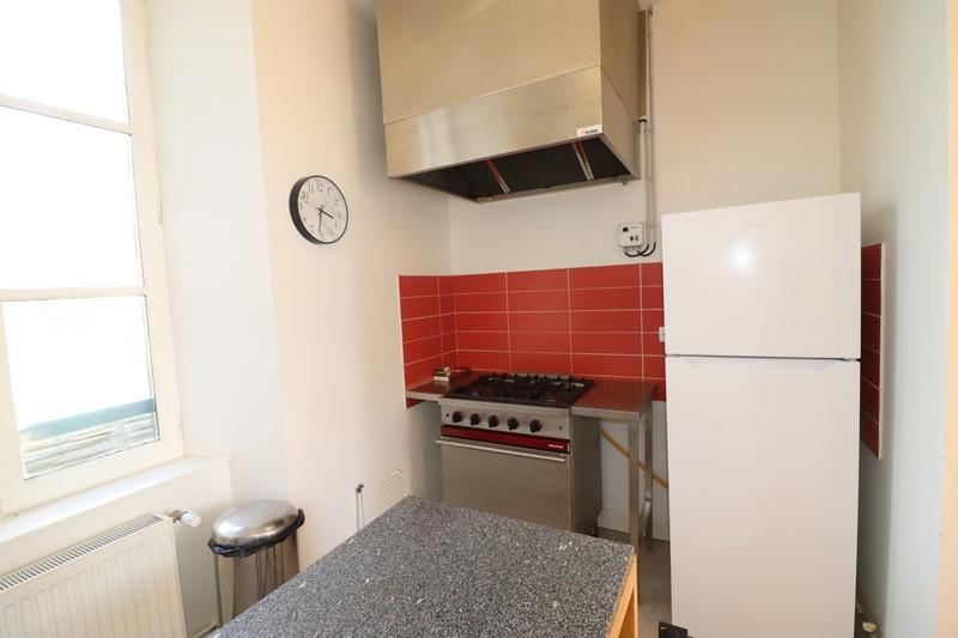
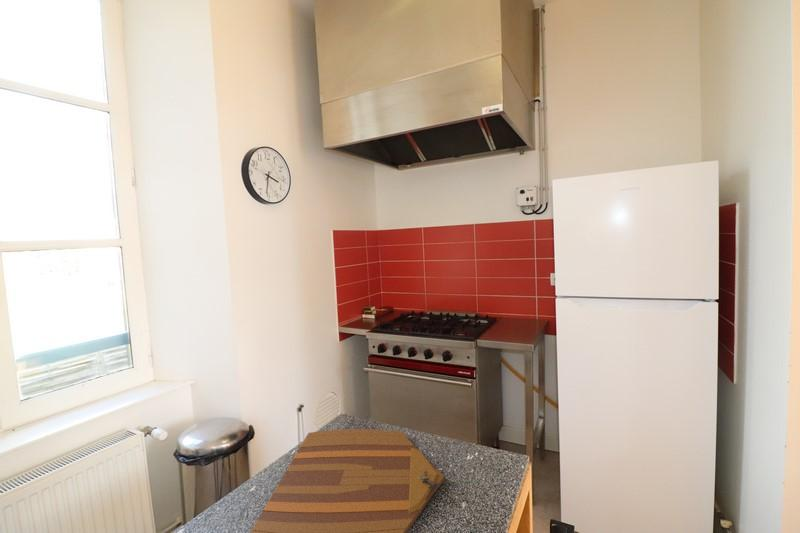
+ cutting board [249,428,446,533]
